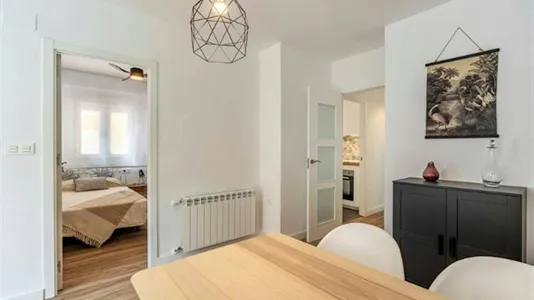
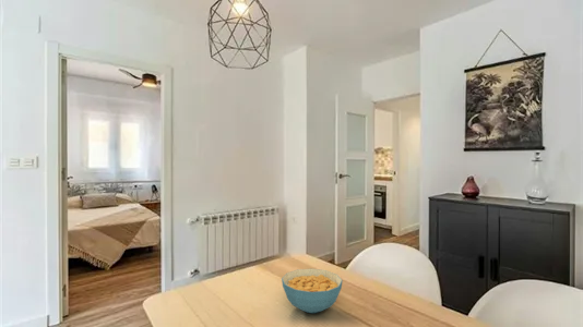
+ cereal bowl [281,268,344,314]
